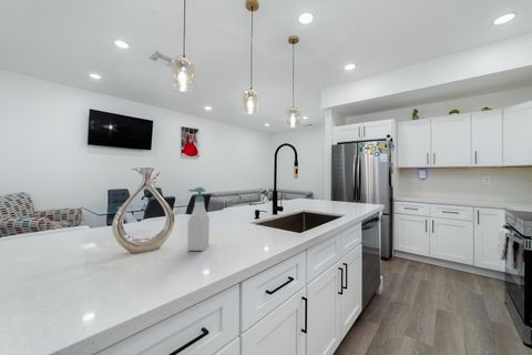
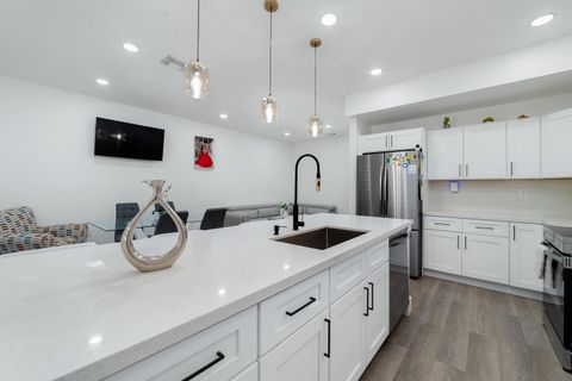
- soap bottle [186,186,211,252]
